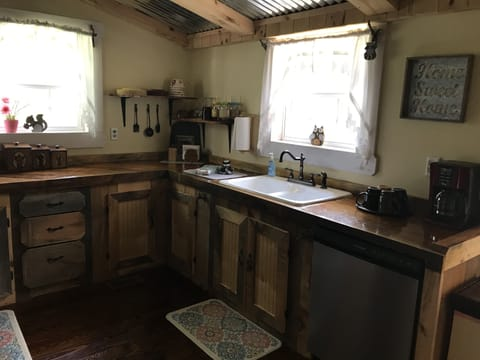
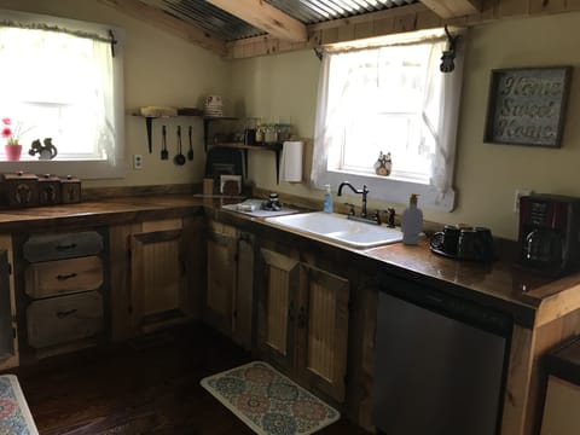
+ soap bottle [400,193,424,246]
